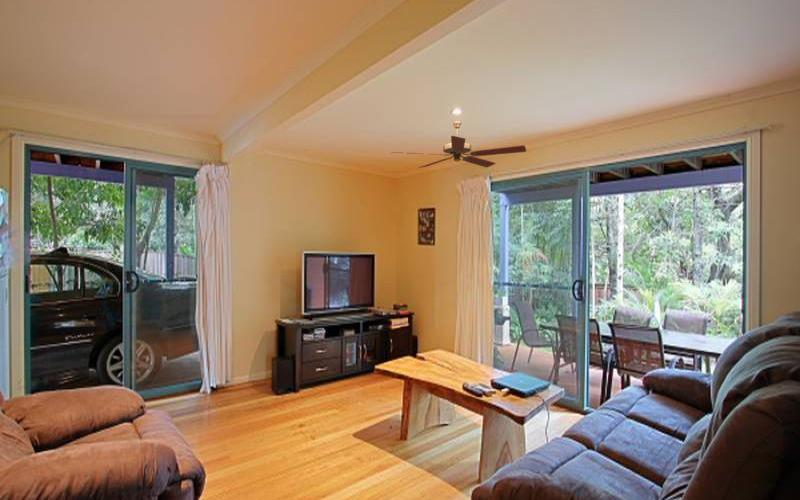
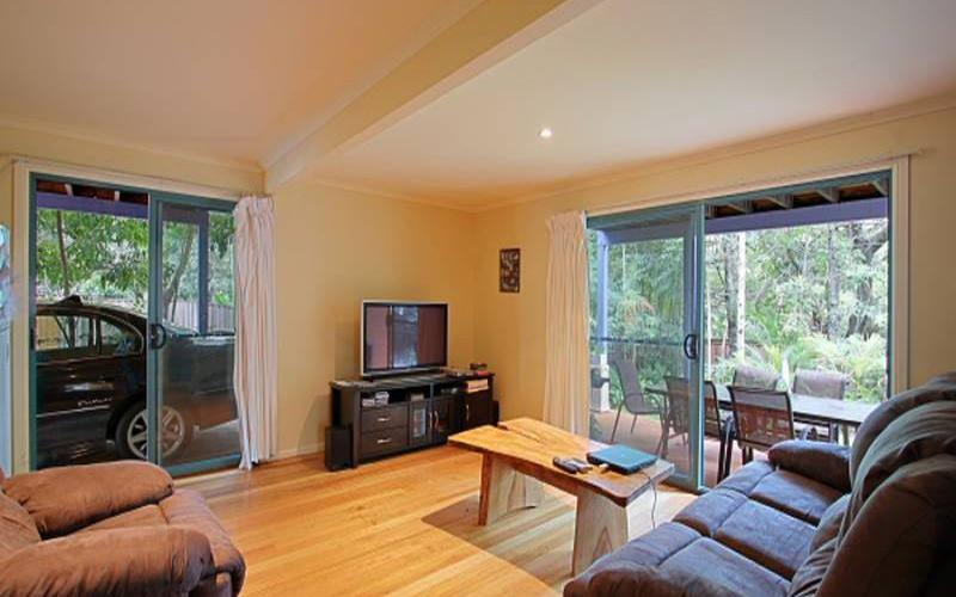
- ceiling fan [390,120,527,169]
